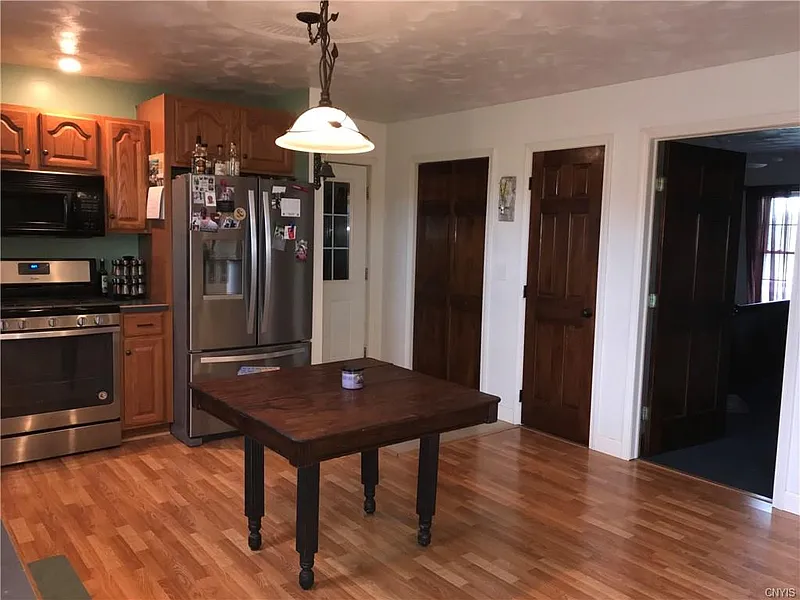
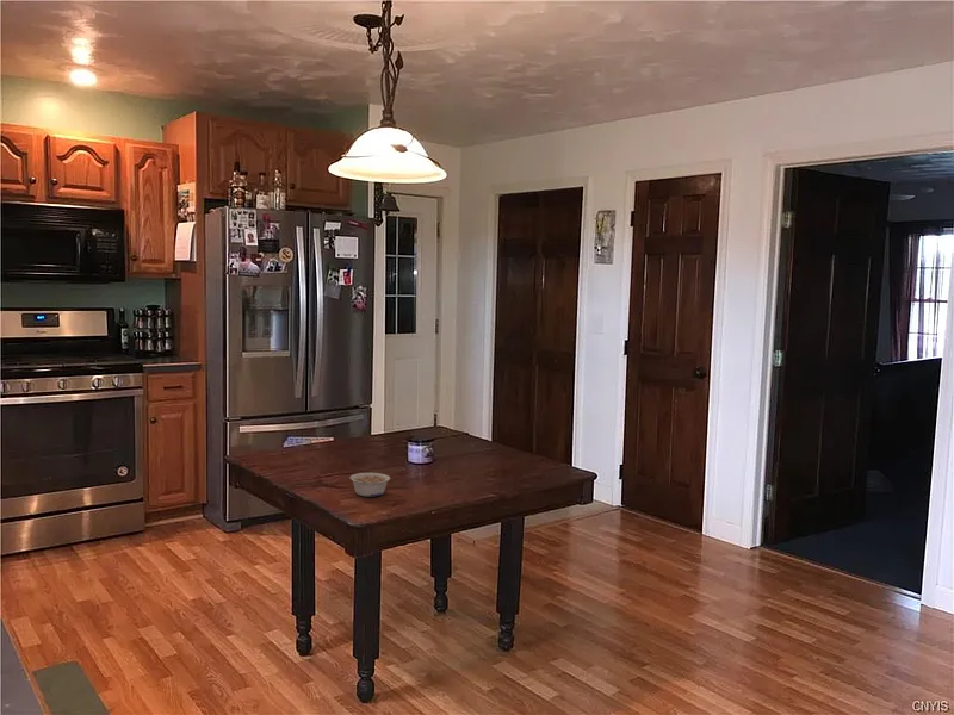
+ legume [348,472,391,497]
